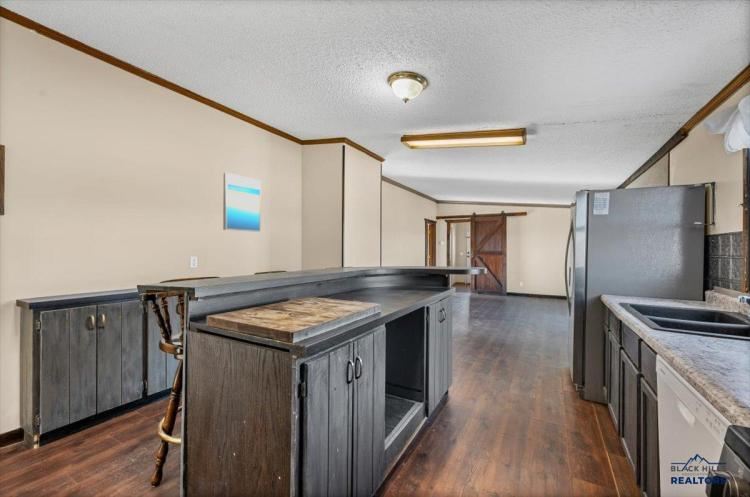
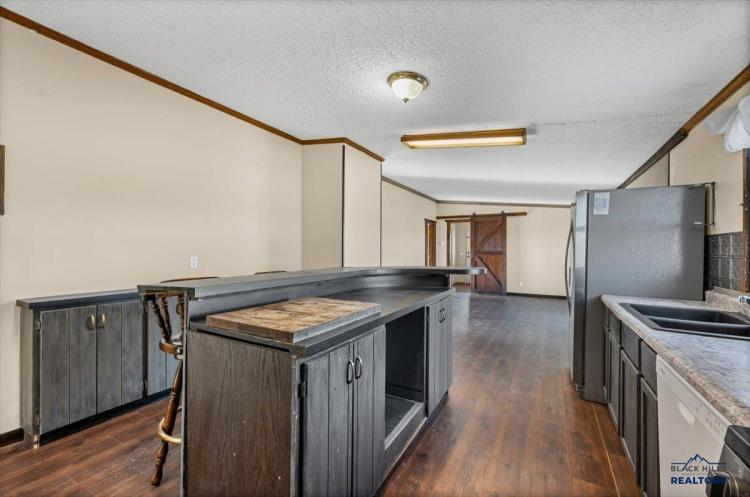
- wall art [222,172,262,233]
